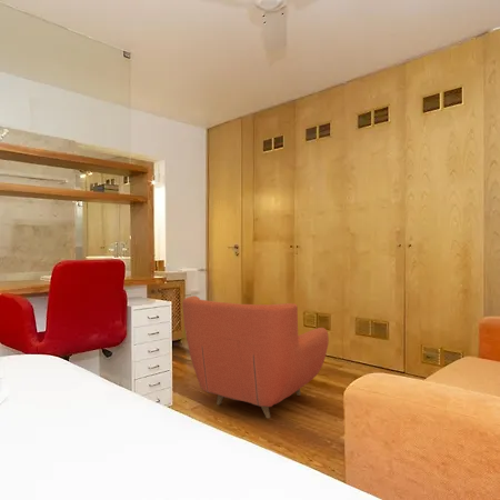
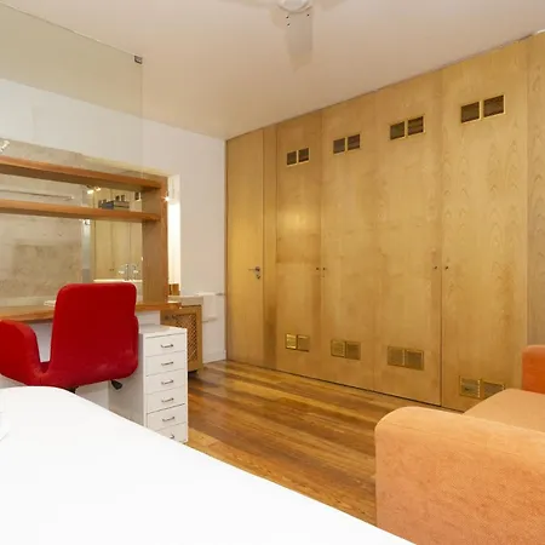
- armchair [181,294,330,419]
